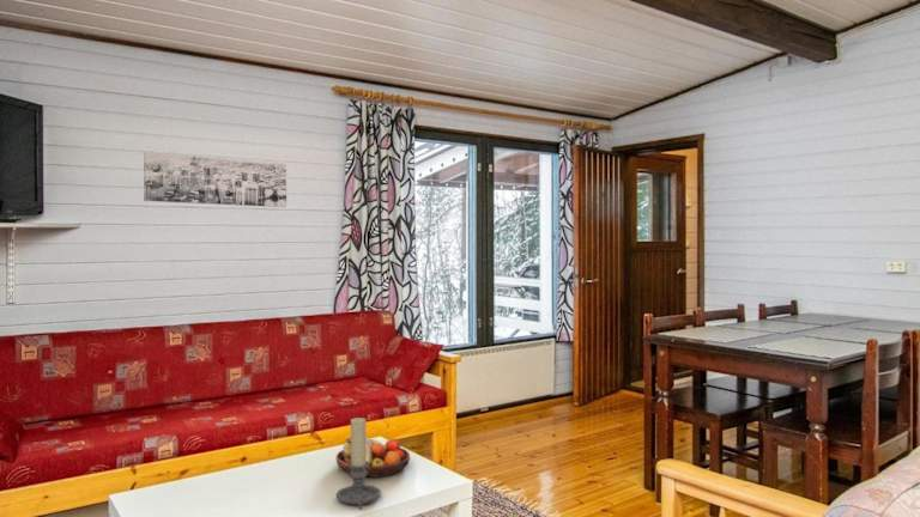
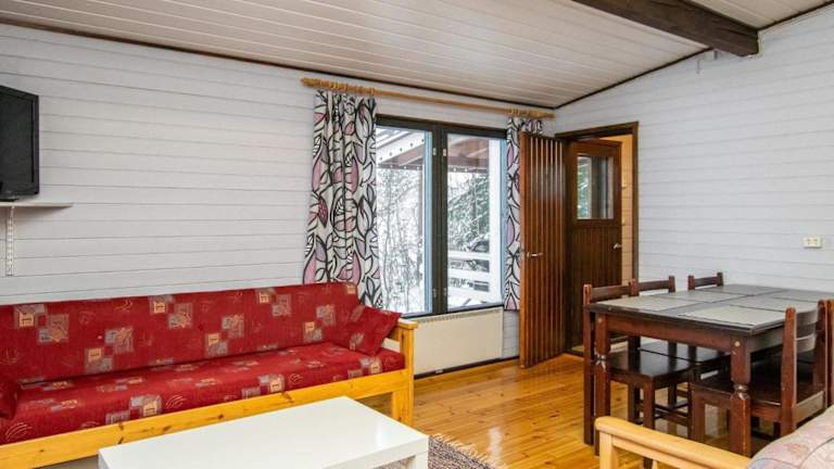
- candle holder [335,416,382,511]
- fruit bowl [335,434,411,479]
- wall art [143,151,288,208]
